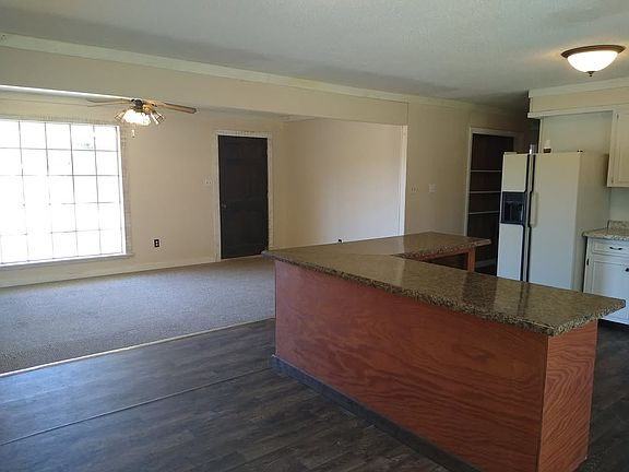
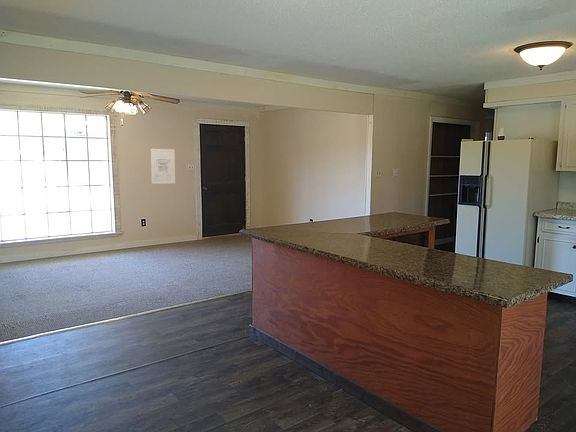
+ wall art [149,148,176,185]
